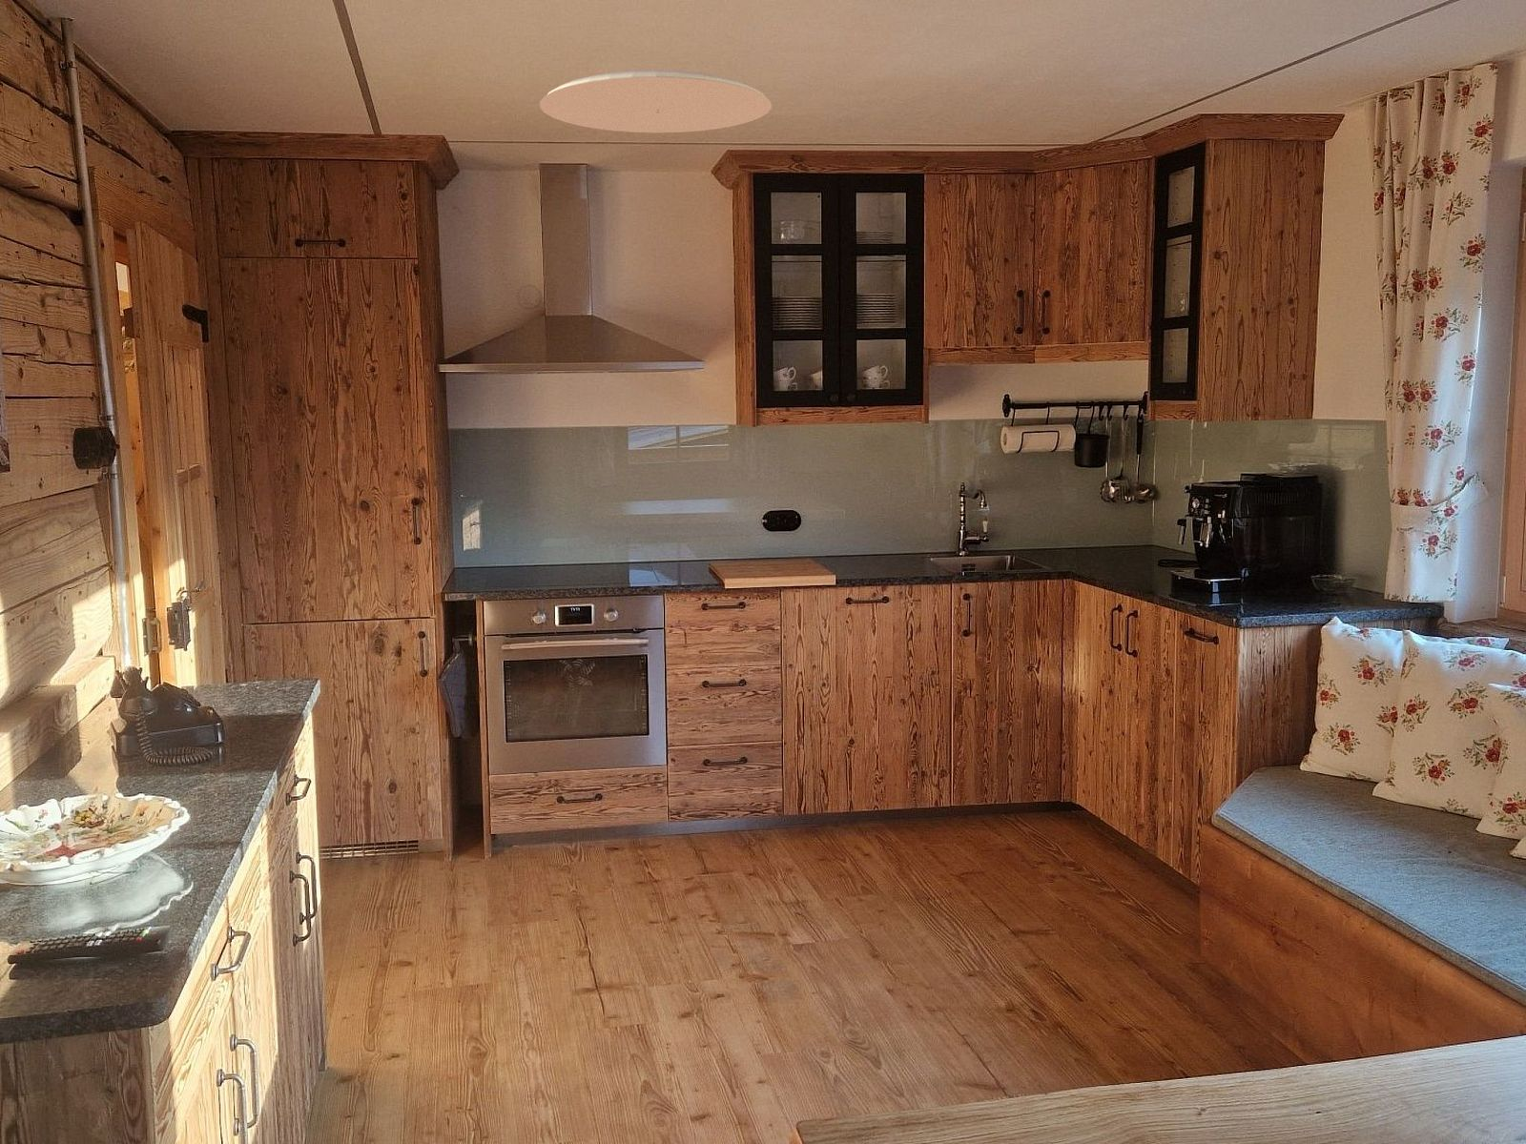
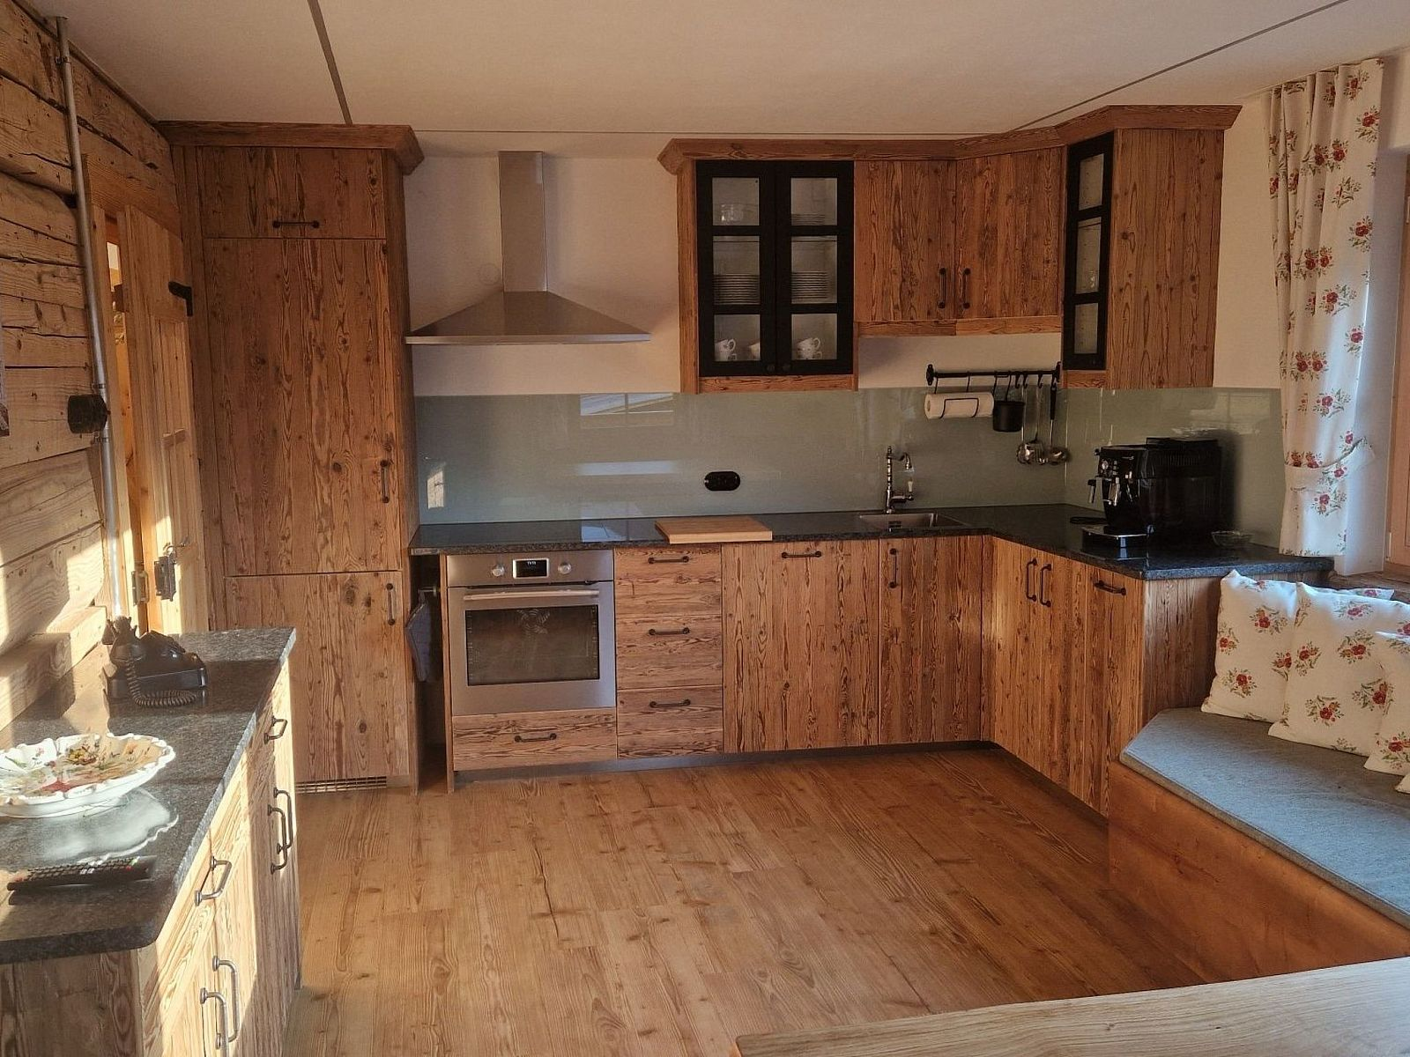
- ceiling lamp [538,68,773,133]
